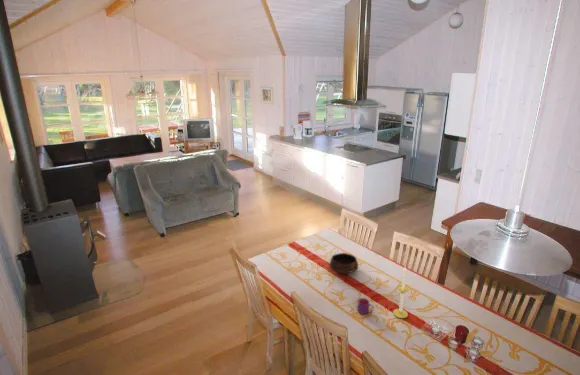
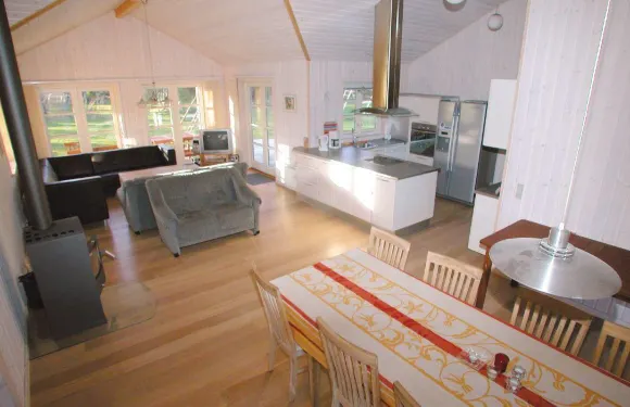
- bowl [328,252,359,274]
- mug [357,297,375,315]
- candle [392,266,411,319]
